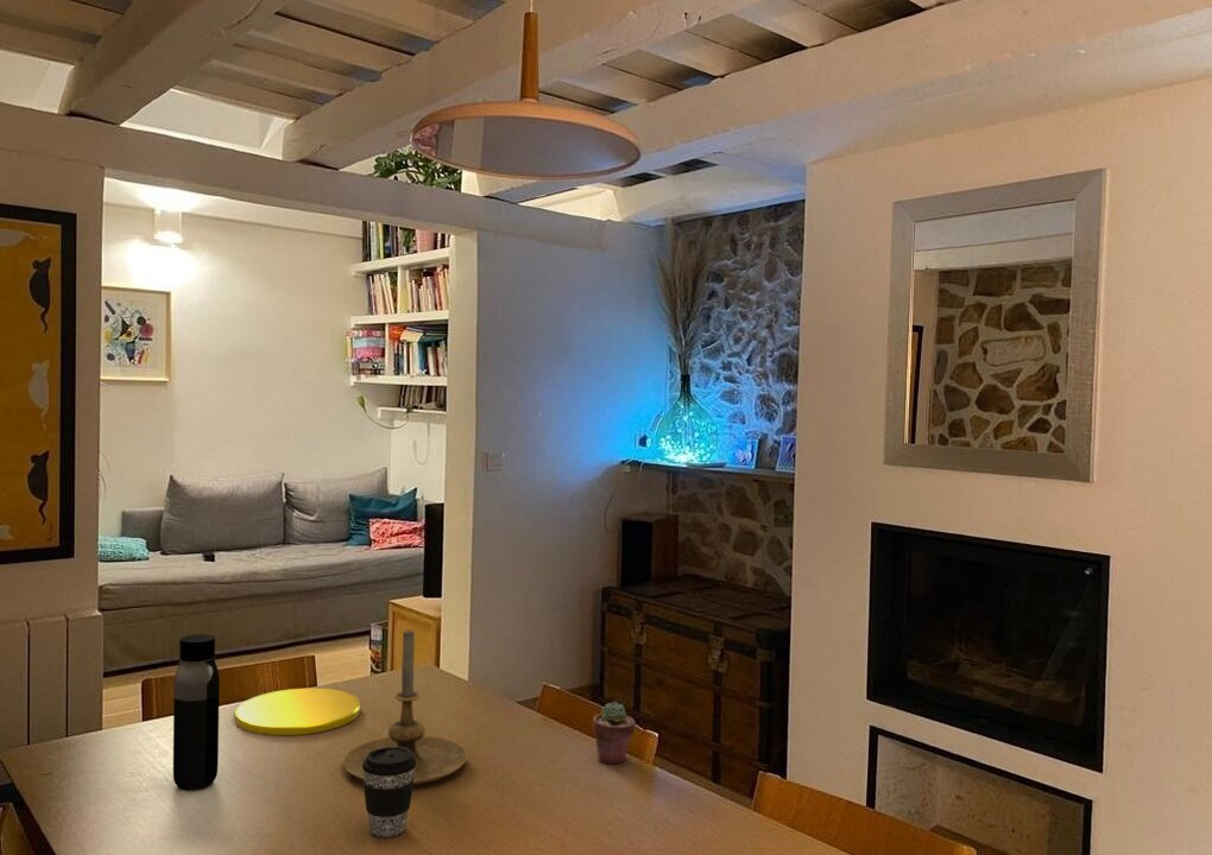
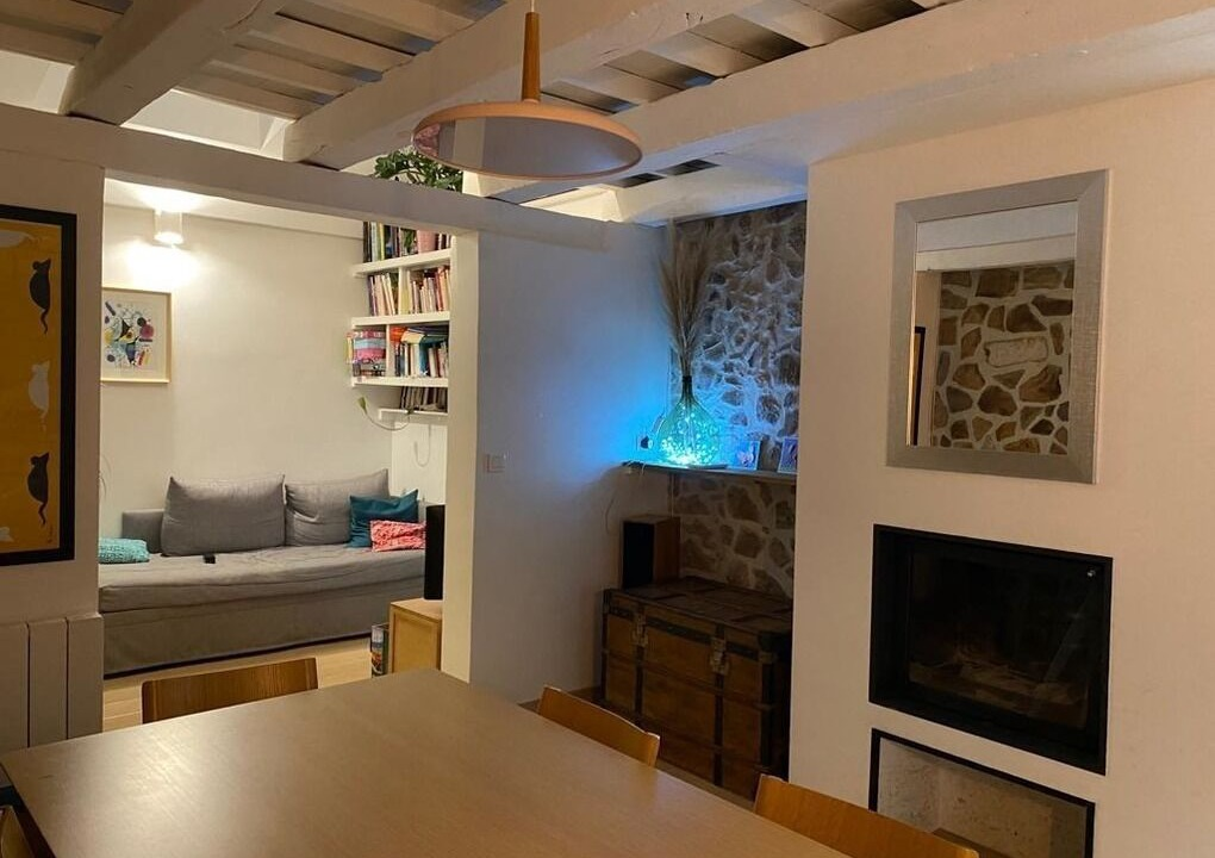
- candle holder [342,629,468,786]
- water bottle [172,633,221,792]
- potted succulent [592,701,637,765]
- plate [234,688,361,736]
- coffee cup [362,747,416,838]
